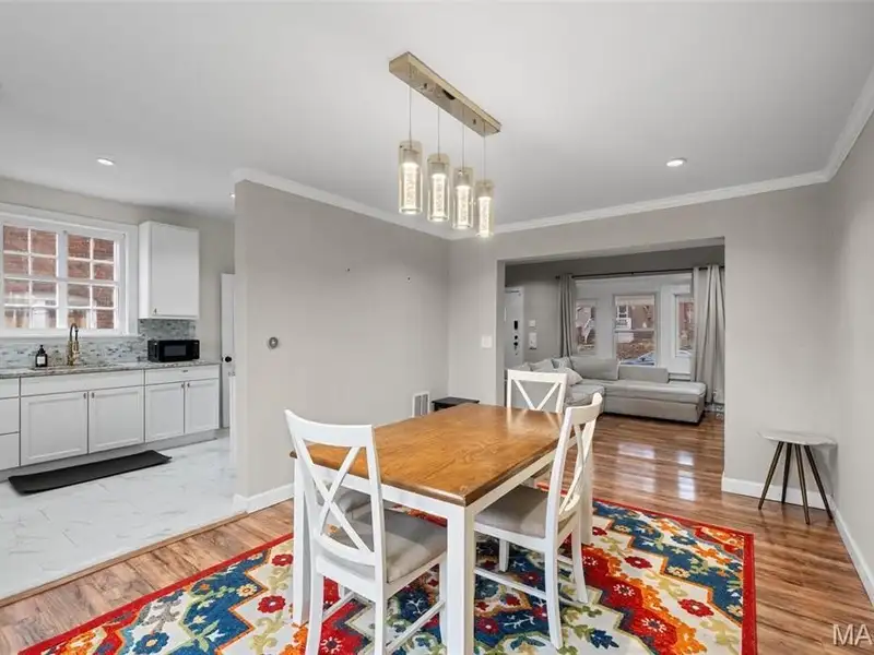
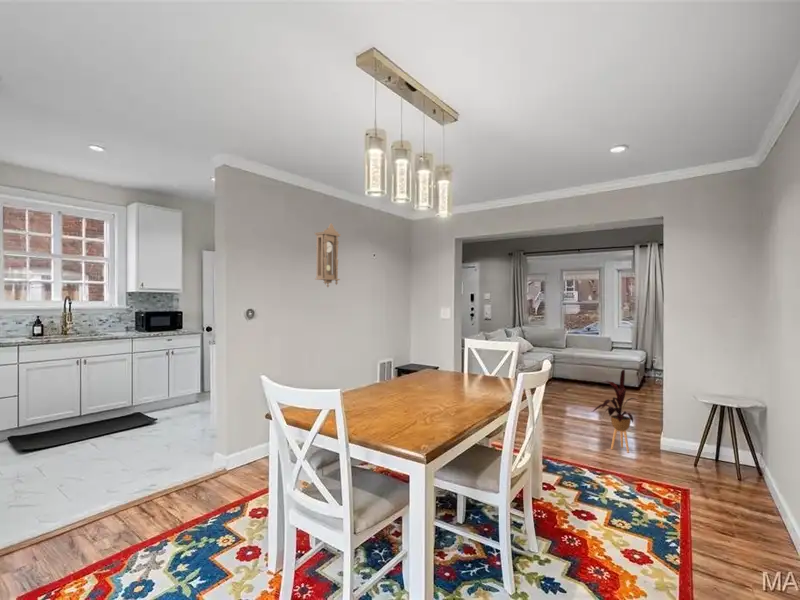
+ house plant [591,369,639,454]
+ pendulum clock [314,222,342,288]
